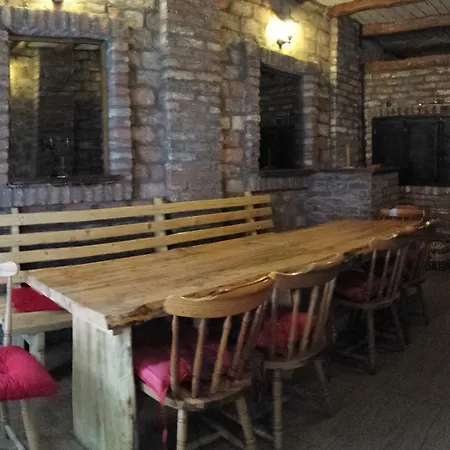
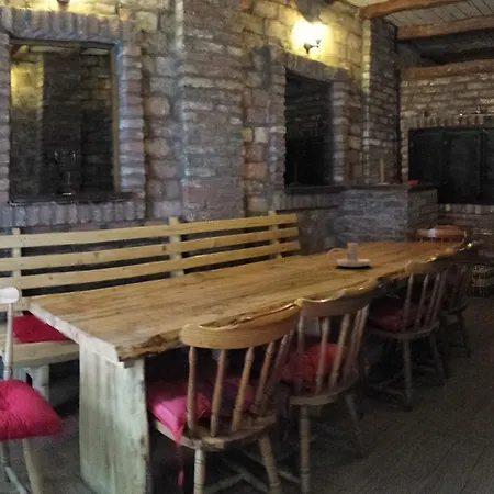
+ candle holder [326,242,372,268]
